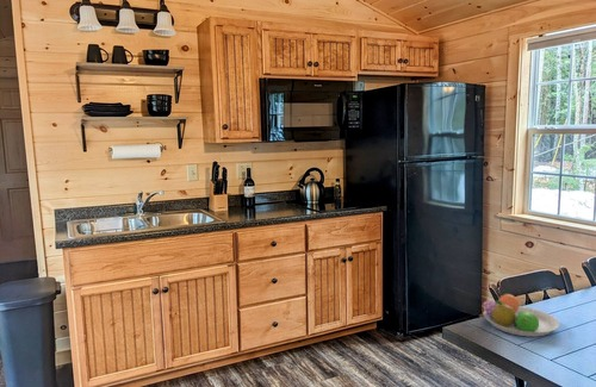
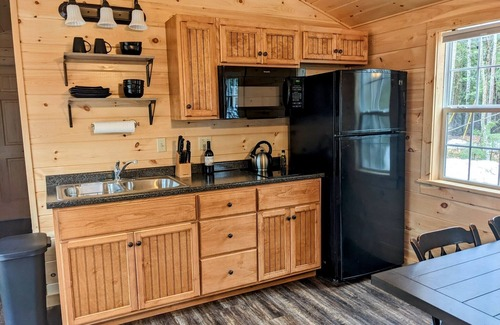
- fruit bowl [482,292,561,338]
